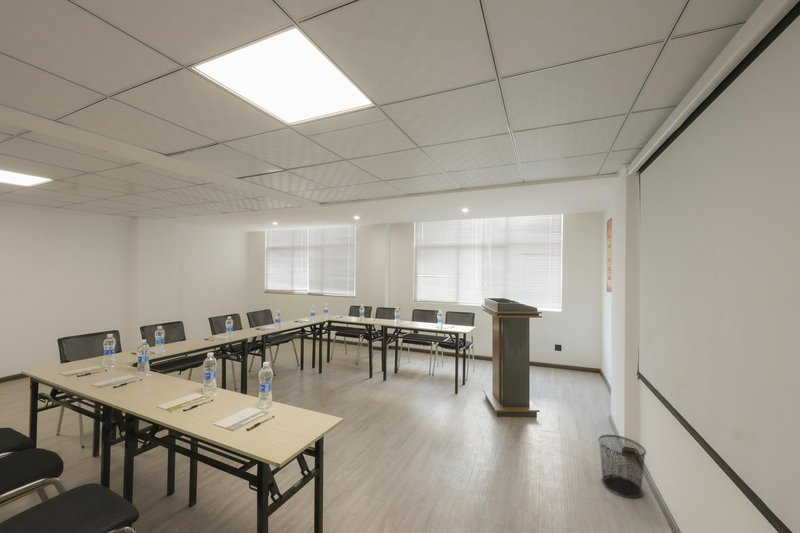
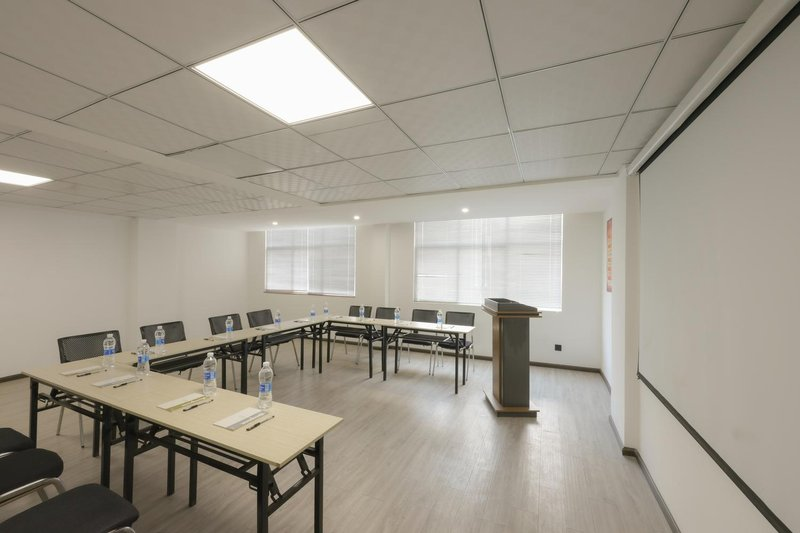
- waste bin [597,434,647,499]
